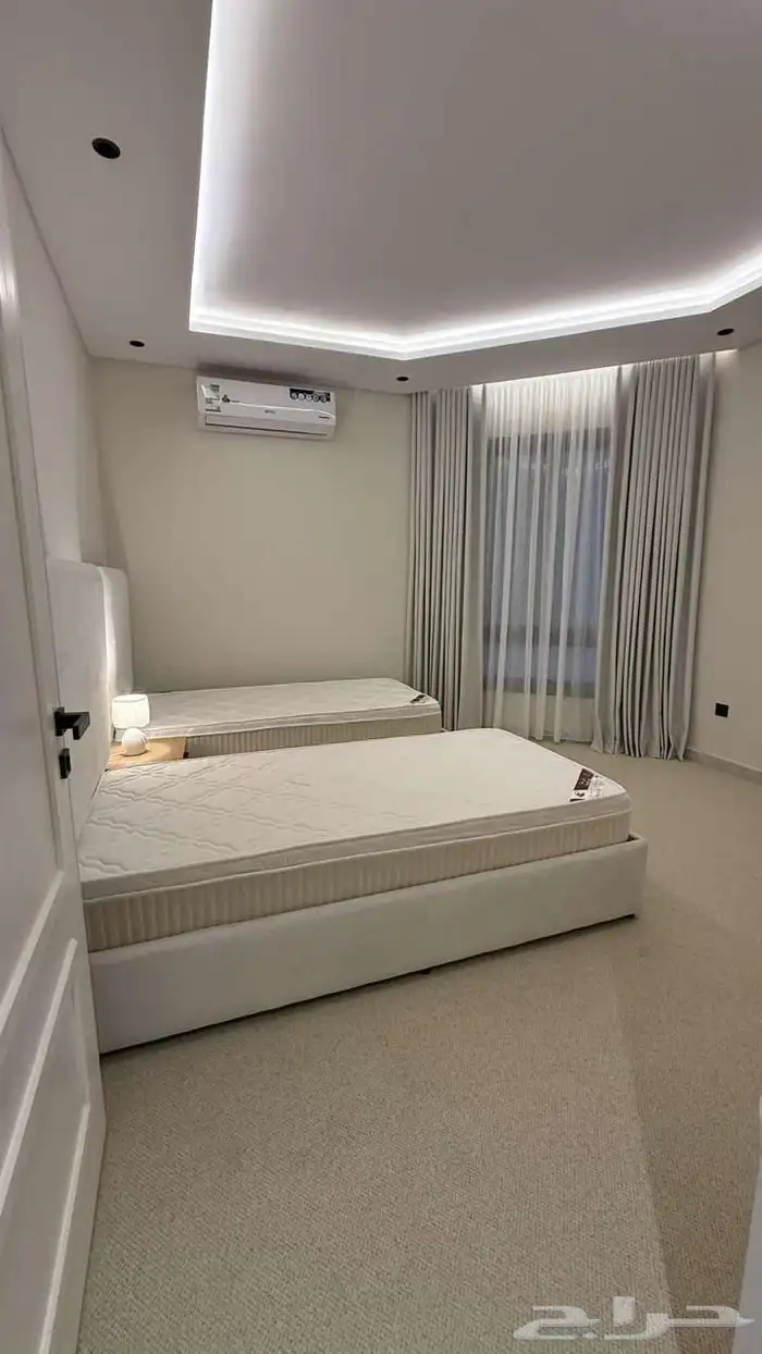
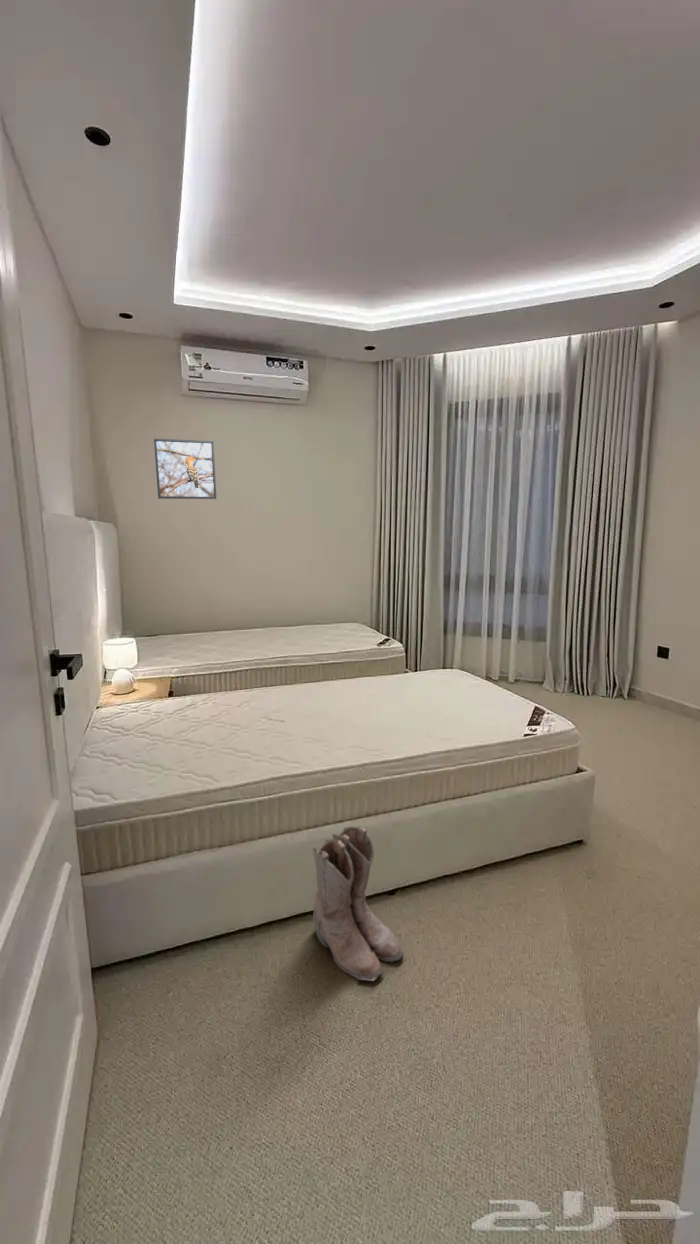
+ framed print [153,438,218,500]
+ boots [311,825,404,982]
